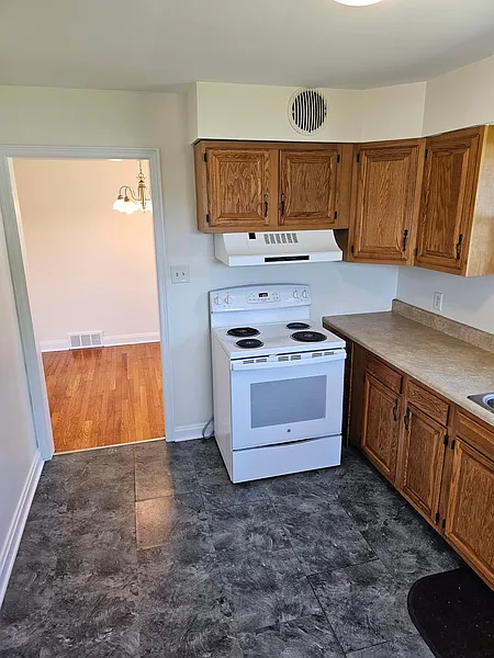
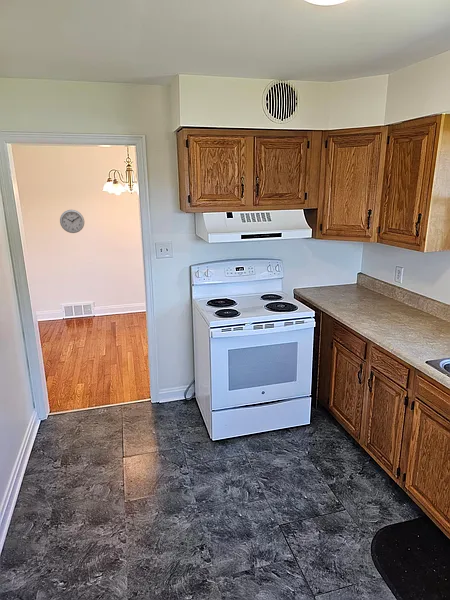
+ wall clock [59,209,85,234]
